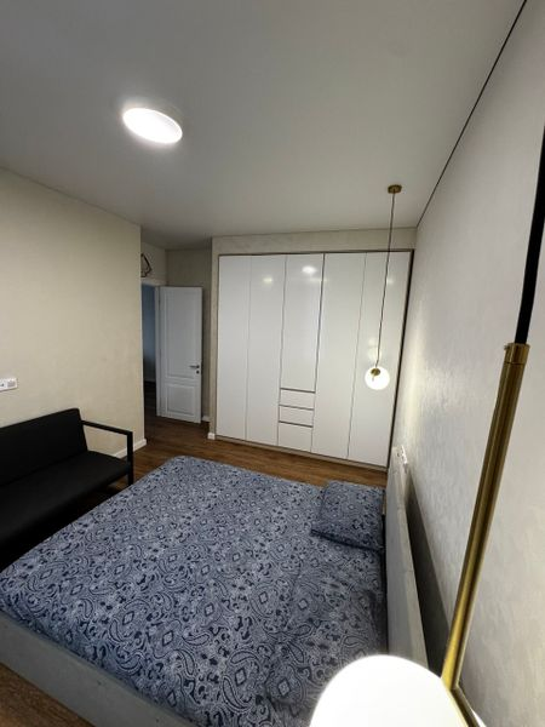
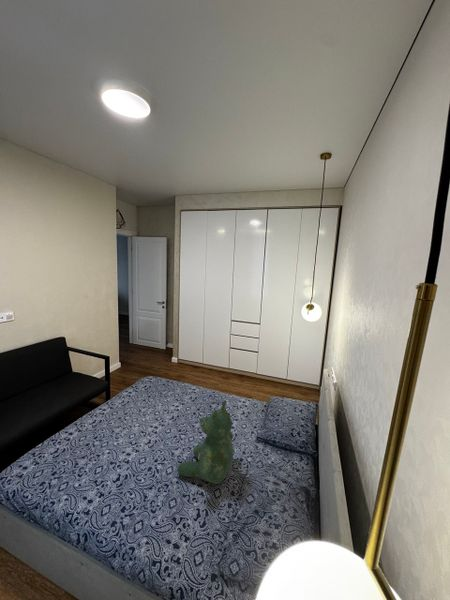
+ teddy bear [176,400,235,485]
